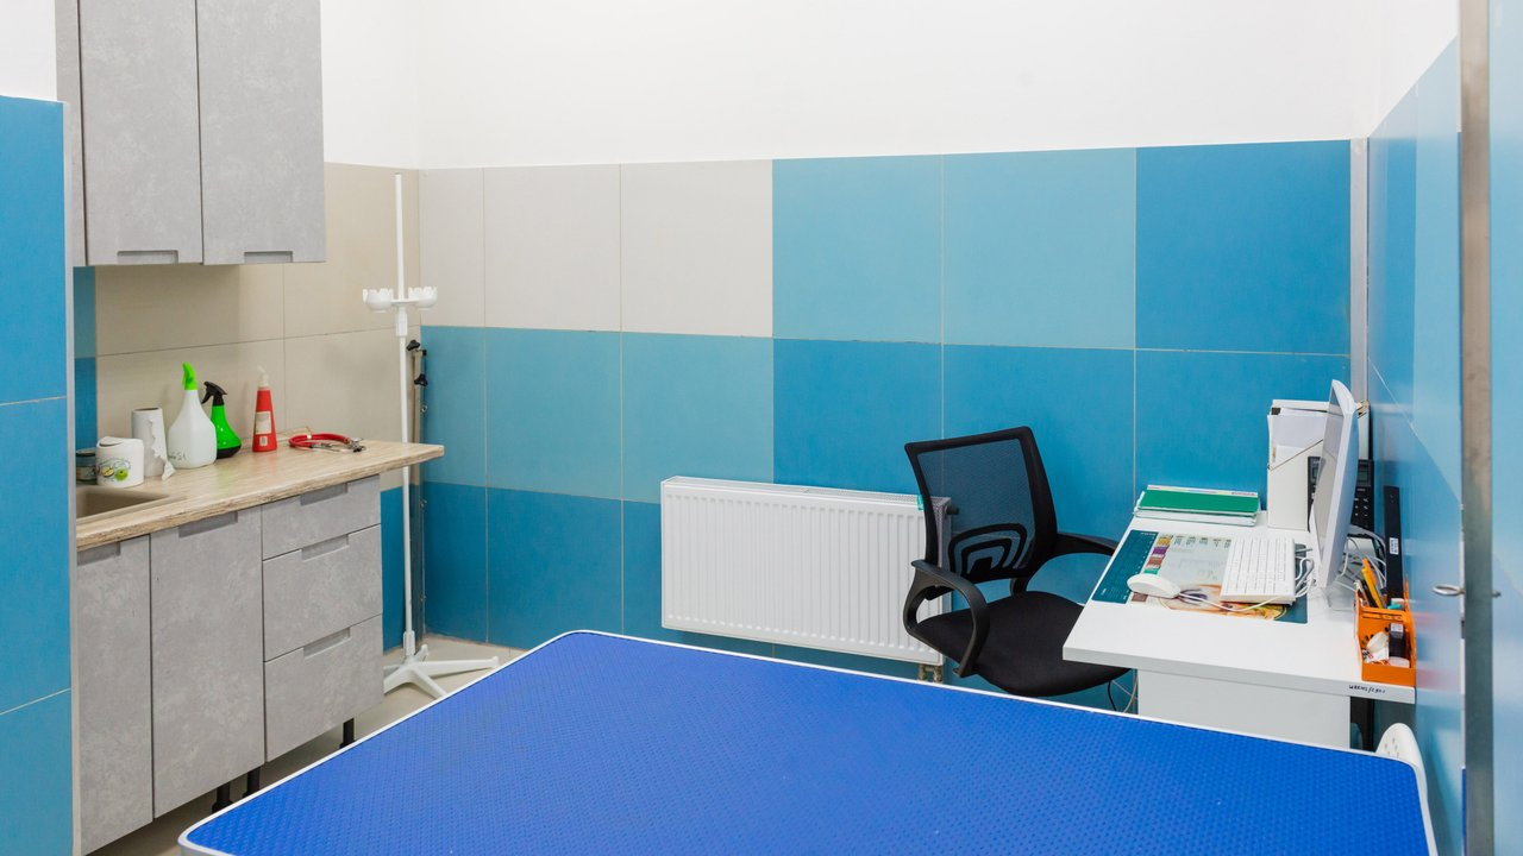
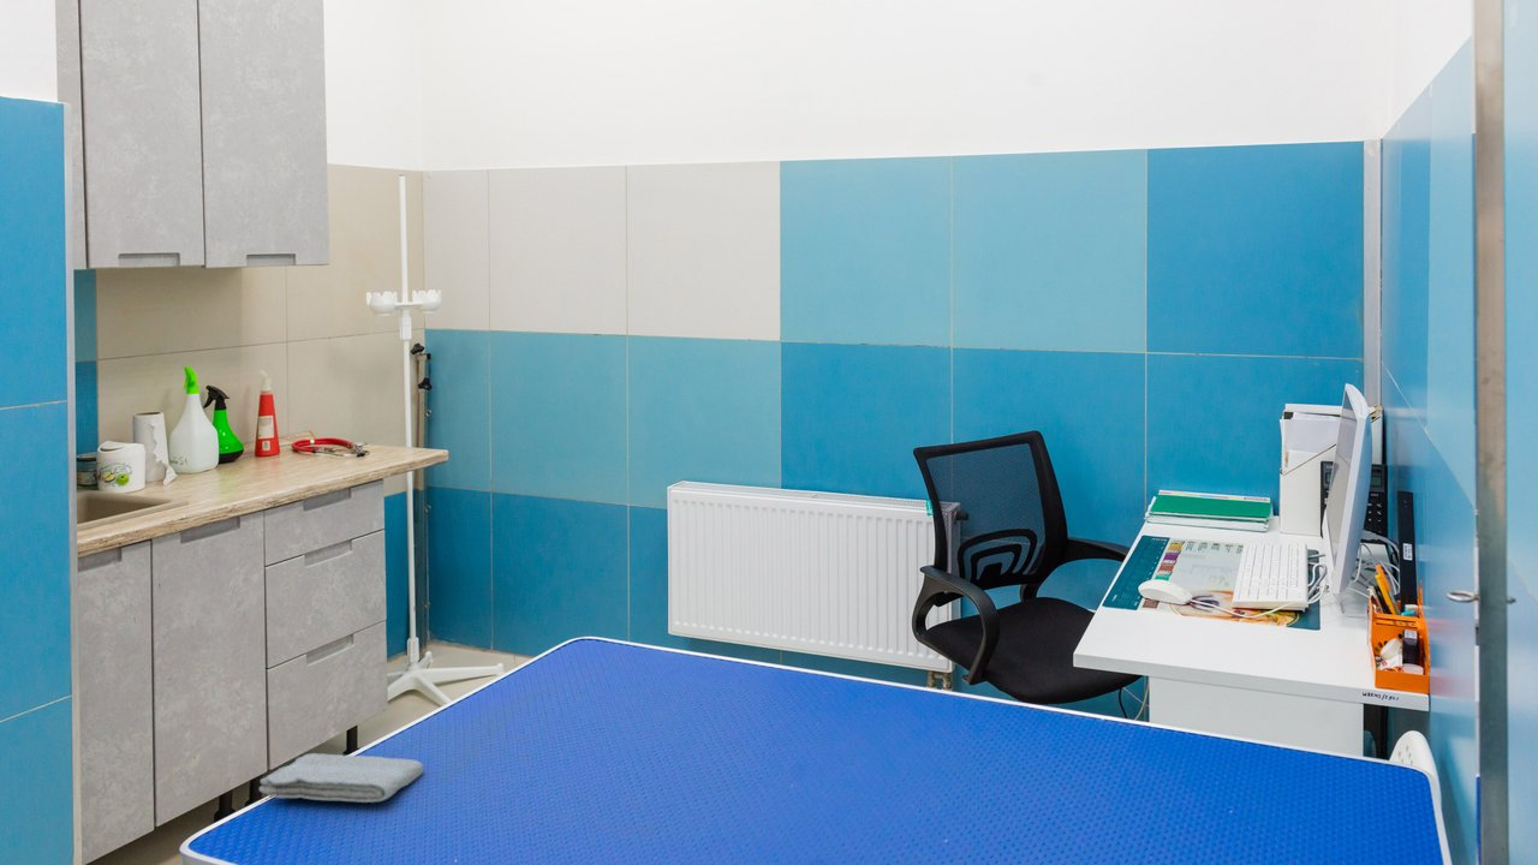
+ washcloth [258,752,425,804]
